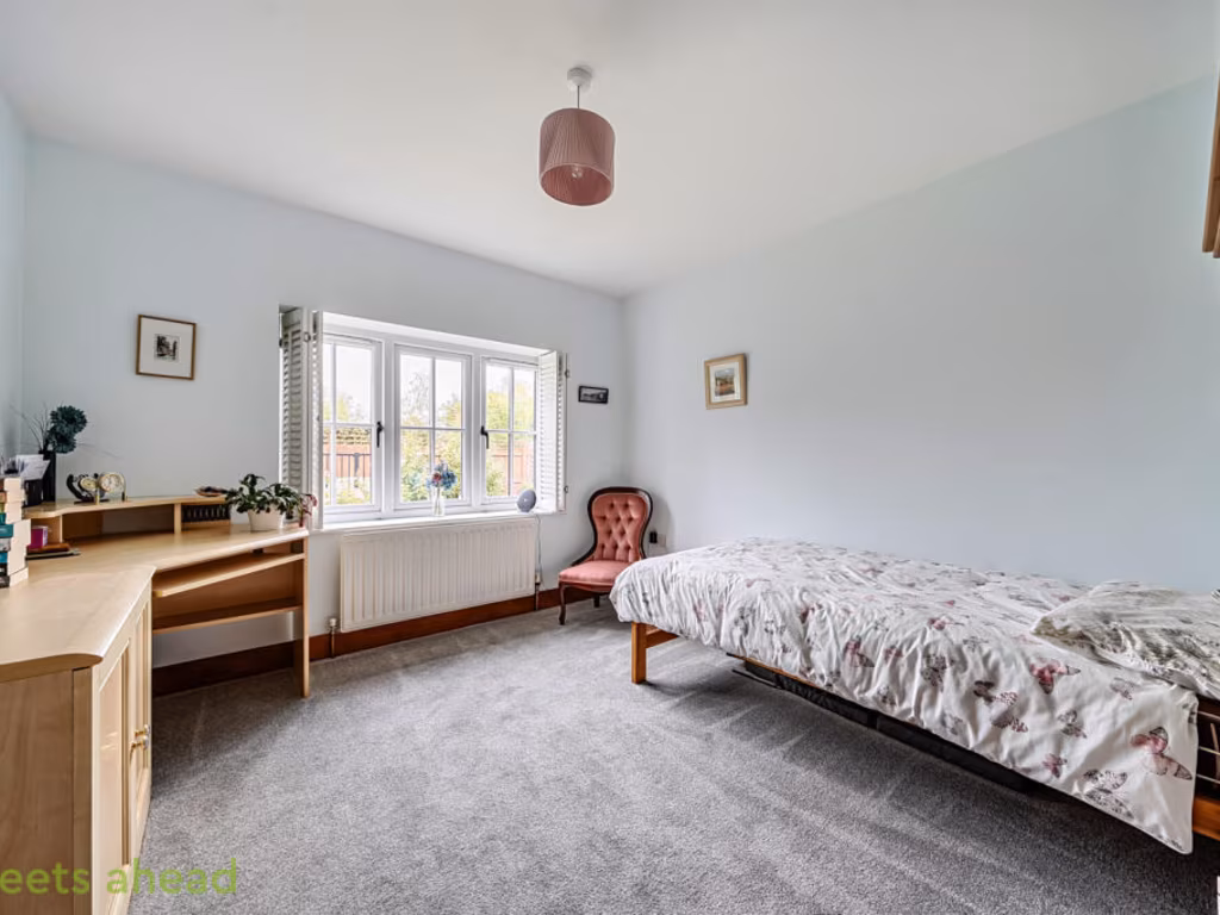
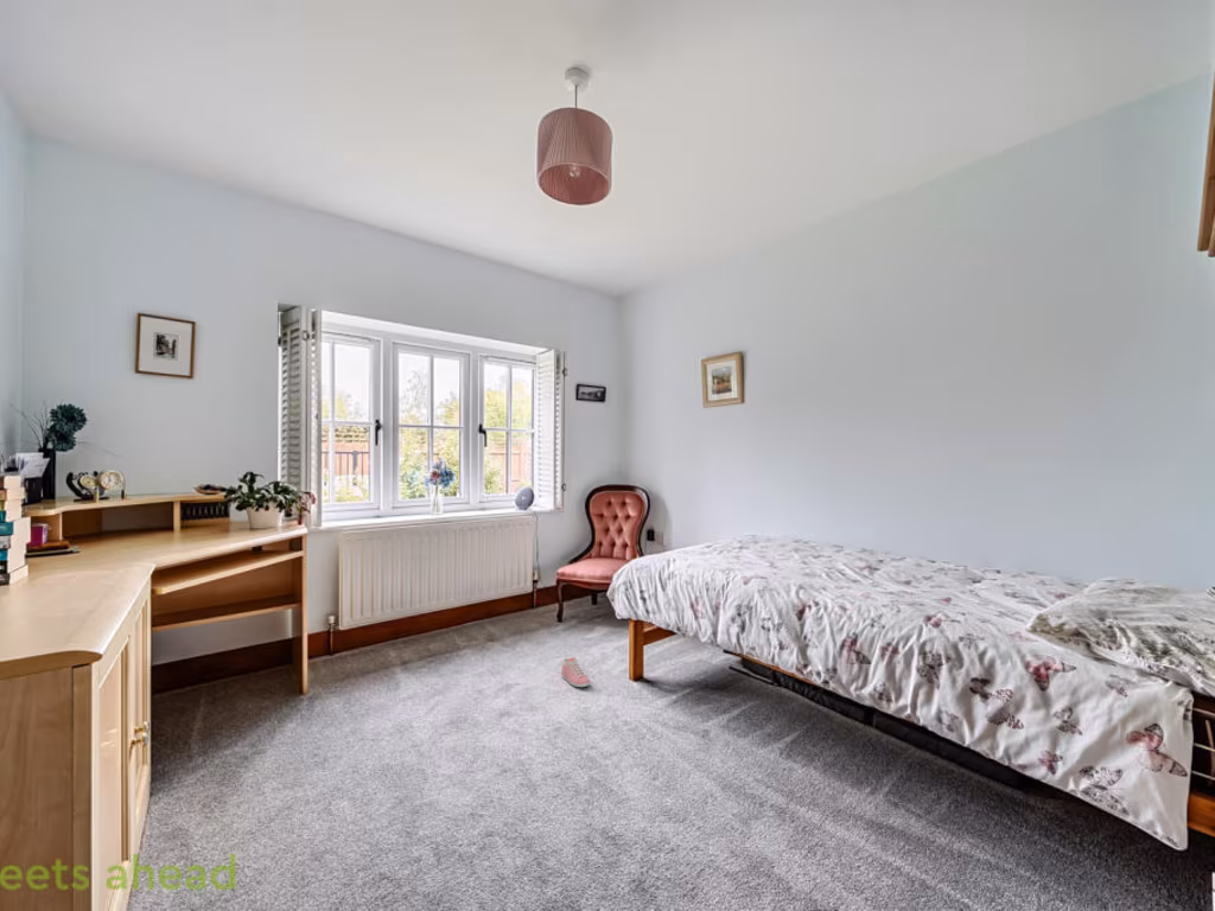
+ sneaker [560,656,591,688]
